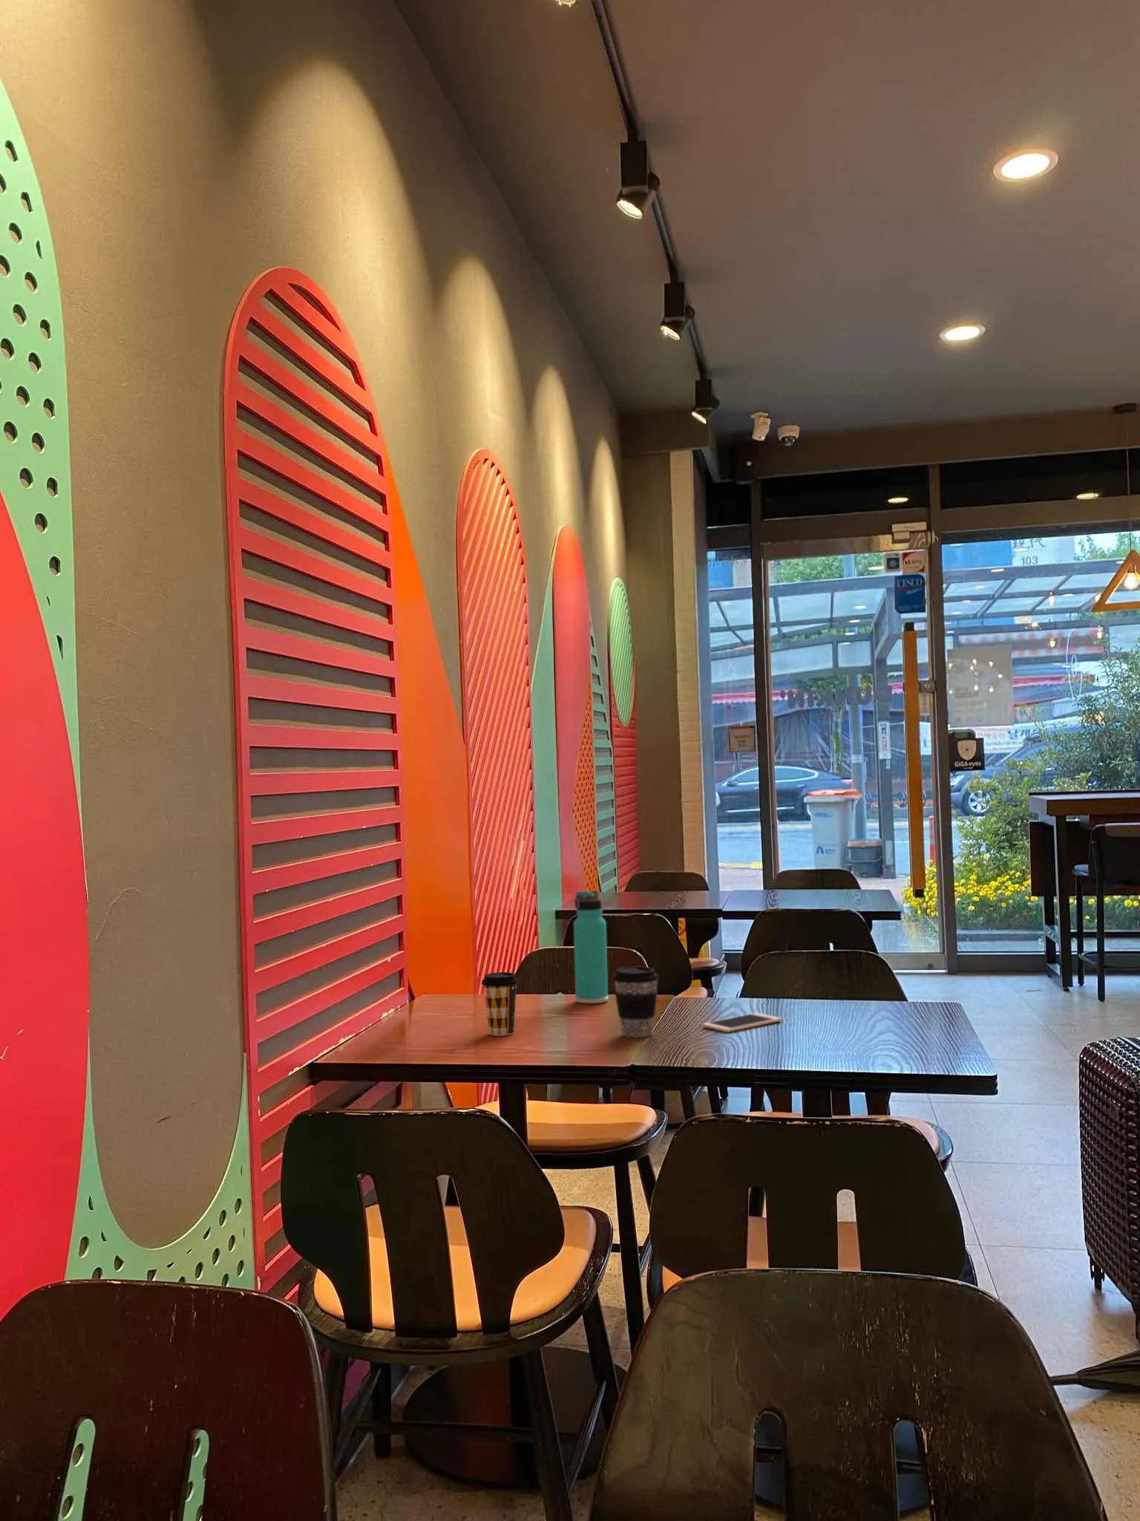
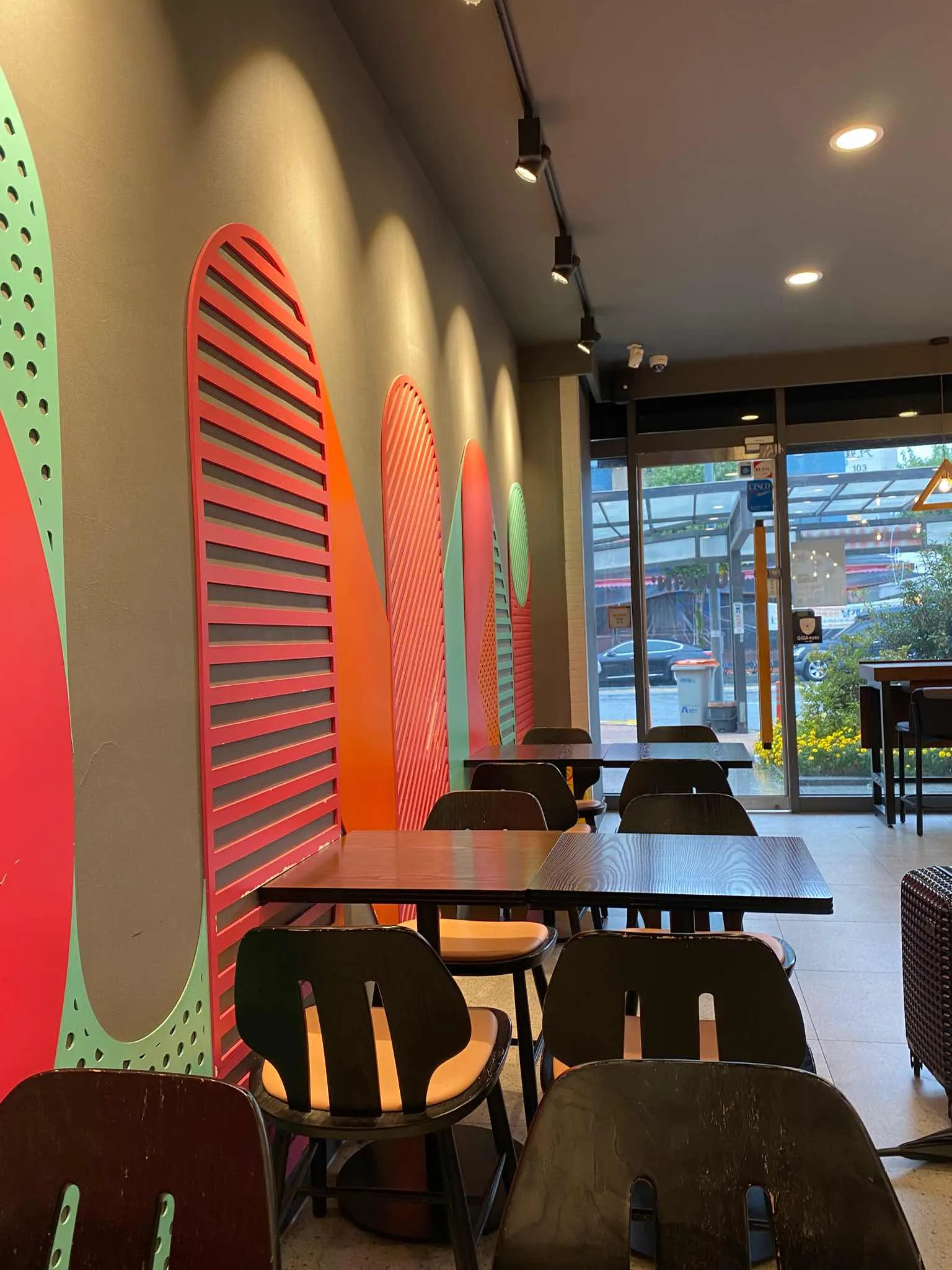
- thermos bottle [572,890,608,1005]
- cell phone [702,1012,783,1034]
- coffee cup [481,971,520,1037]
- coffee cup [612,966,659,1038]
